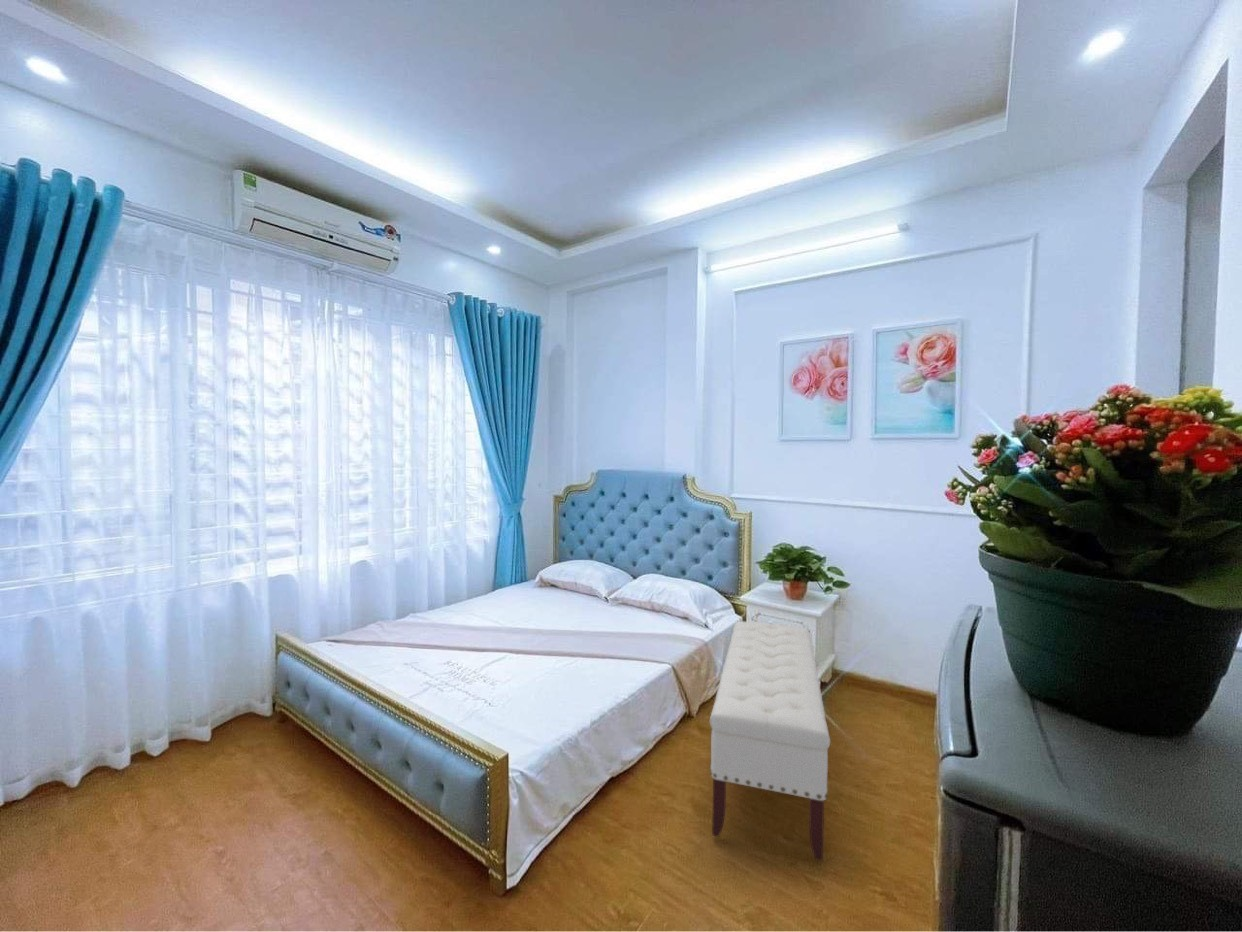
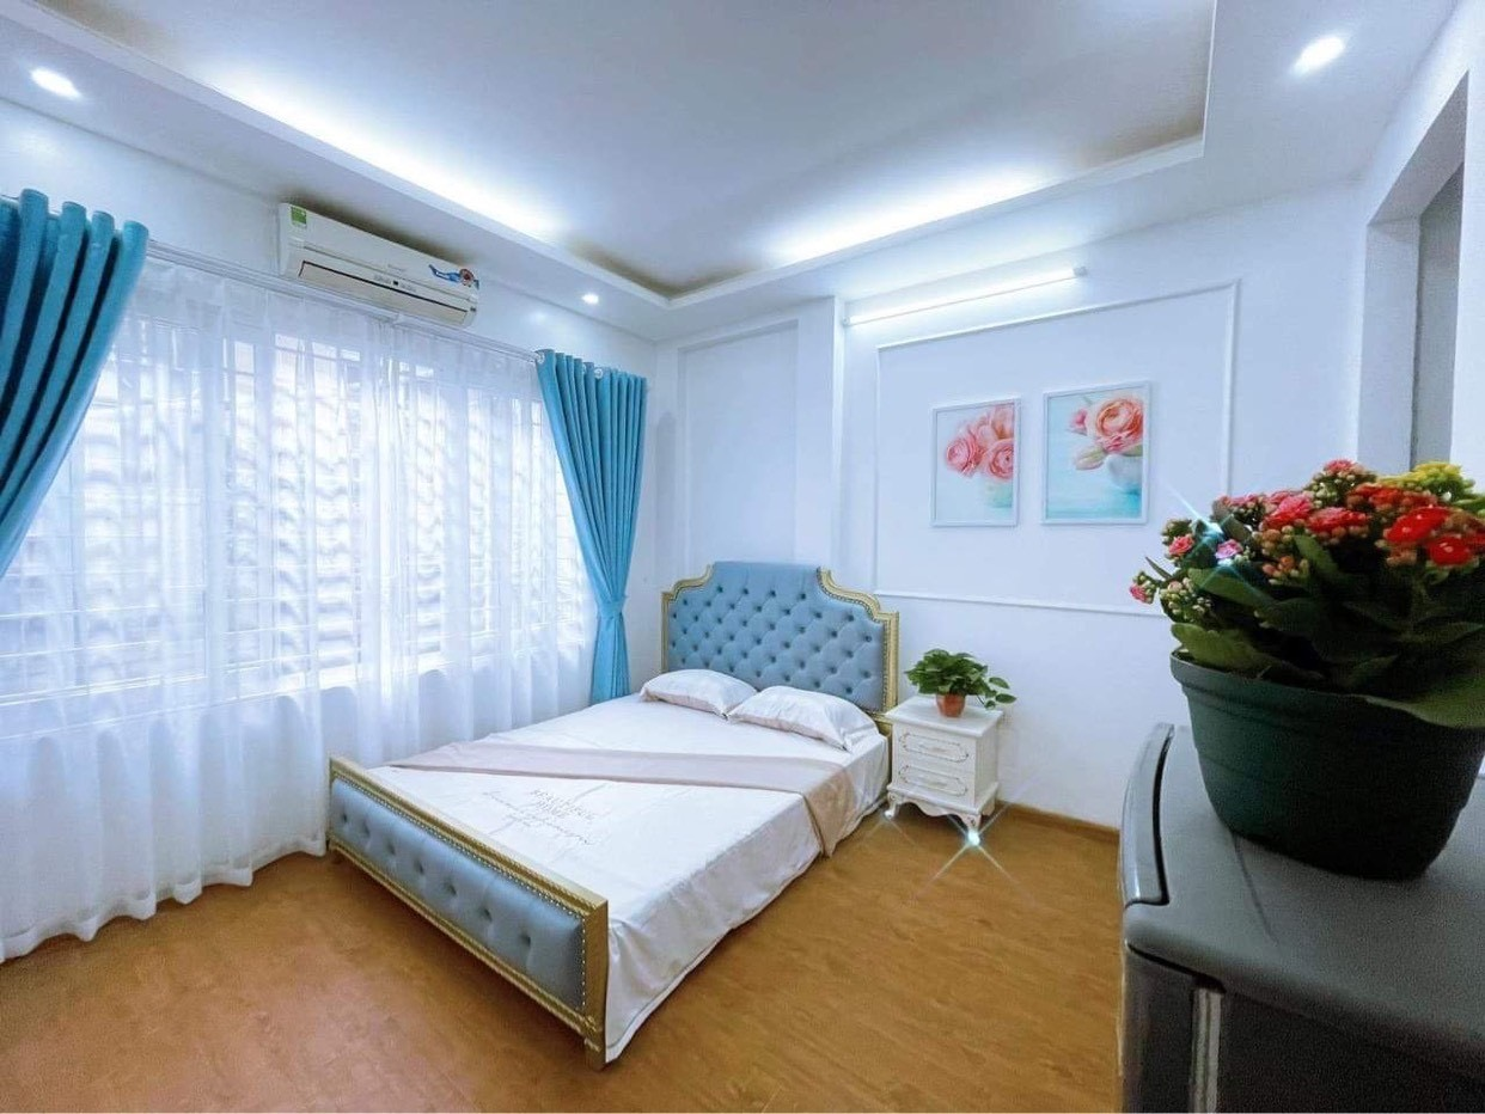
- bench [709,620,831,862]
